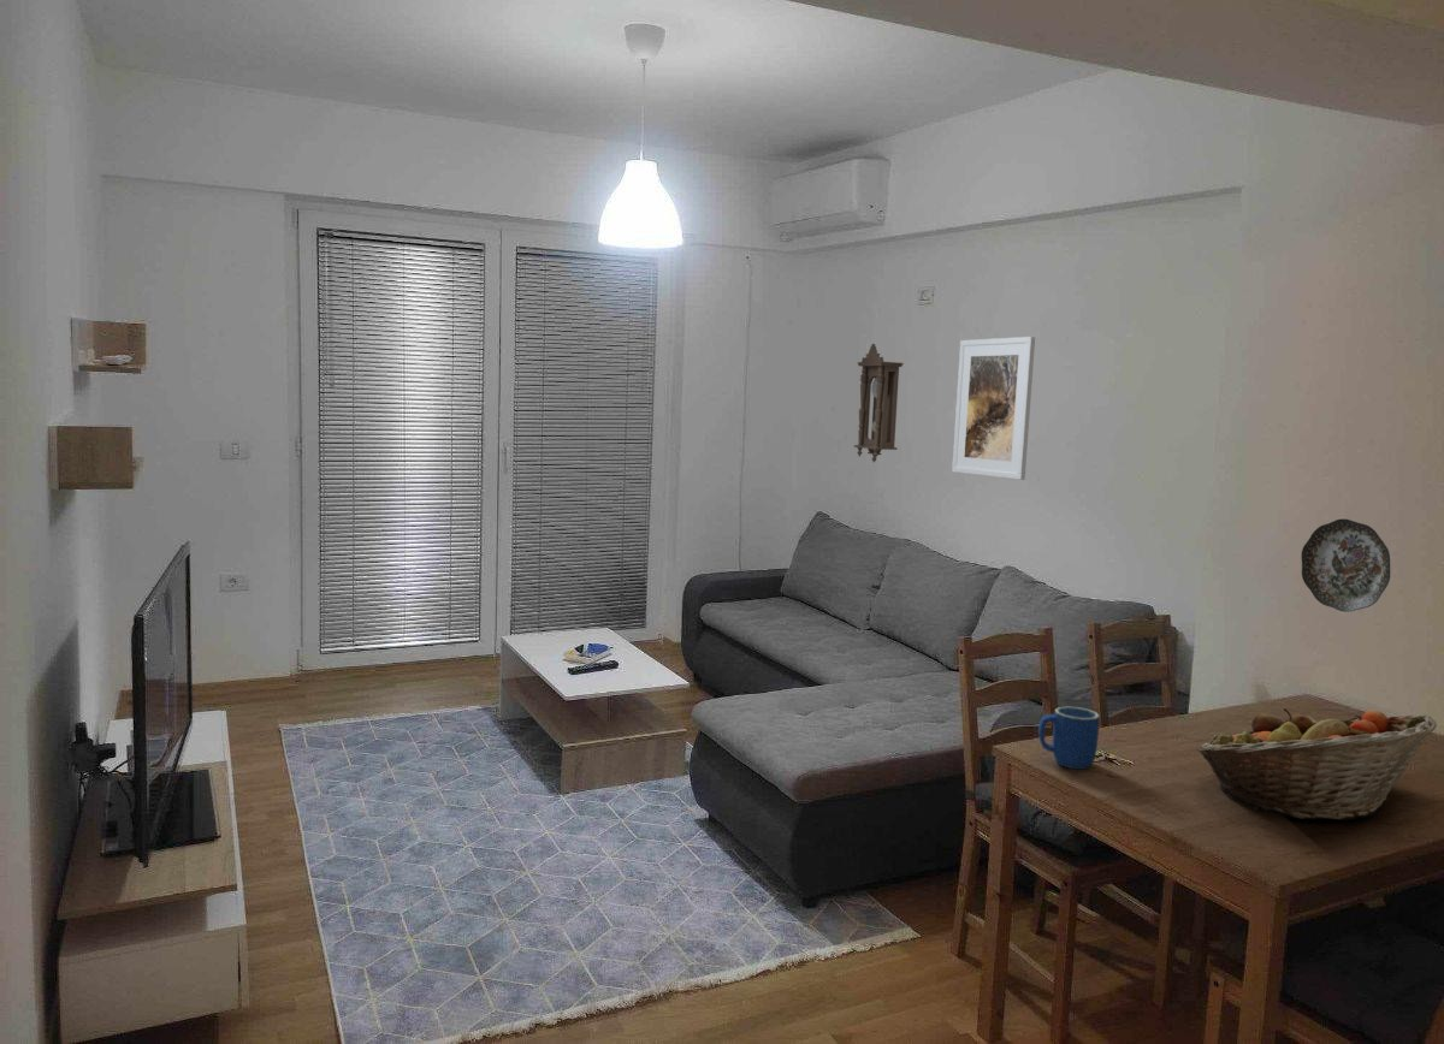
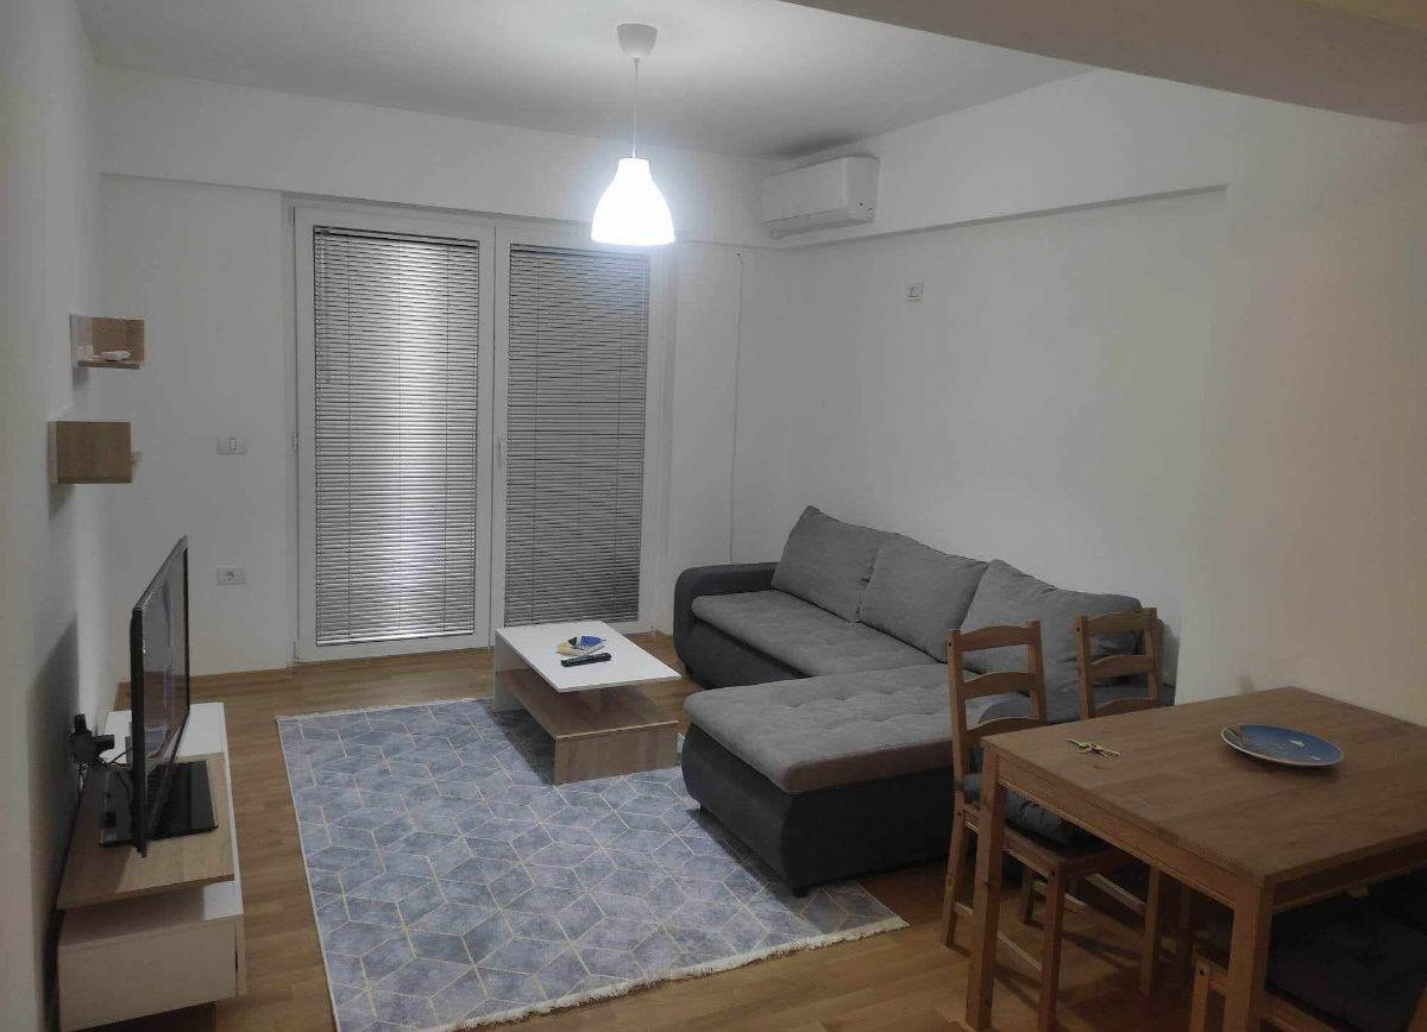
- mug [1037,706,1101,770]
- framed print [951,336,1036,481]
- decorative plate [1300,517,1391,613]
- pendulum clock [853,343,905,463]
- fruit basket [1196,707,1438,821]
